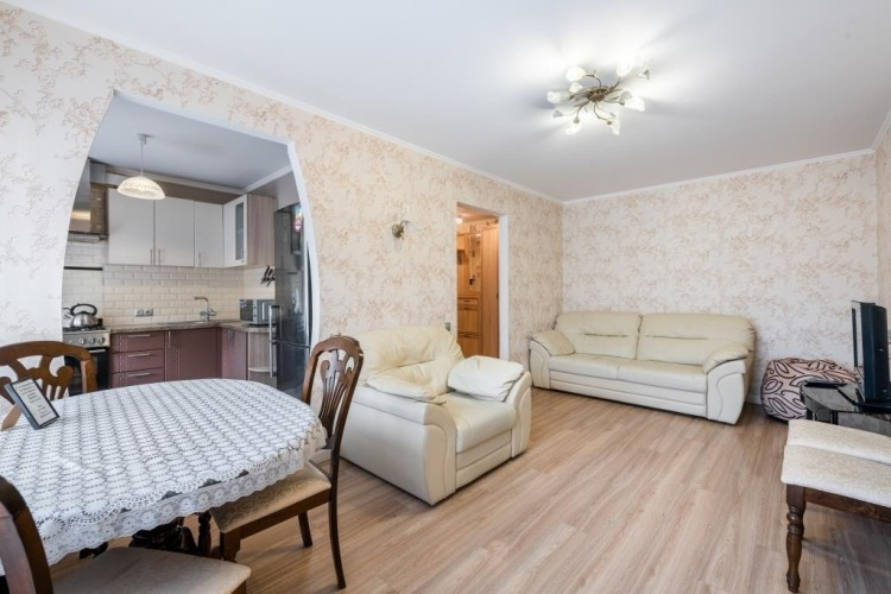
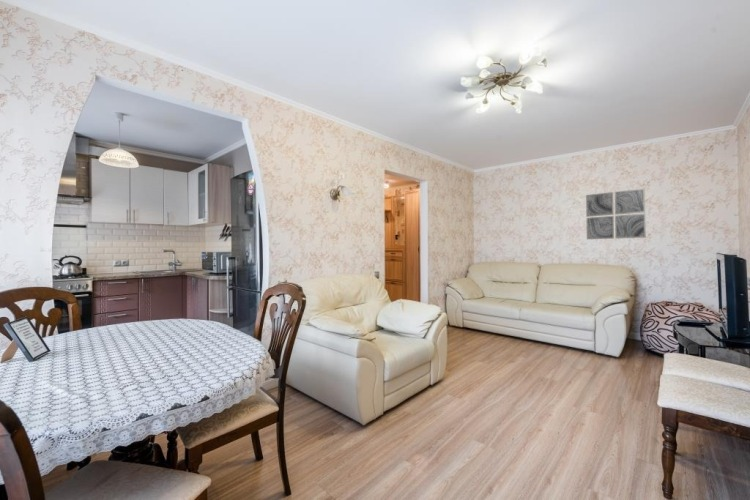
+ wall art [585,187,647,240]
